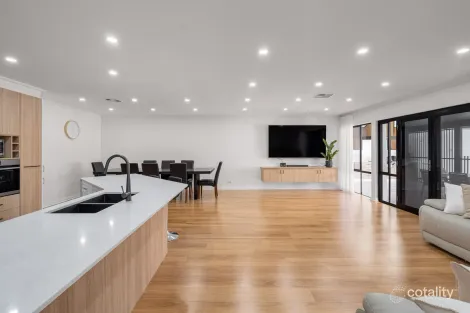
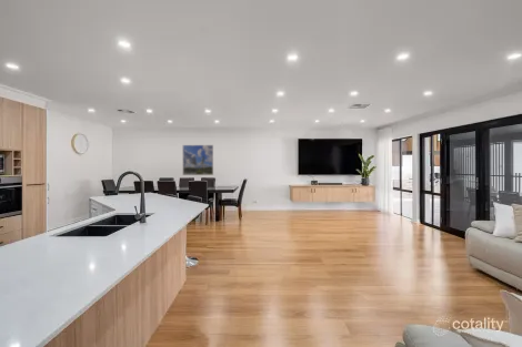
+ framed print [182,144,214,176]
